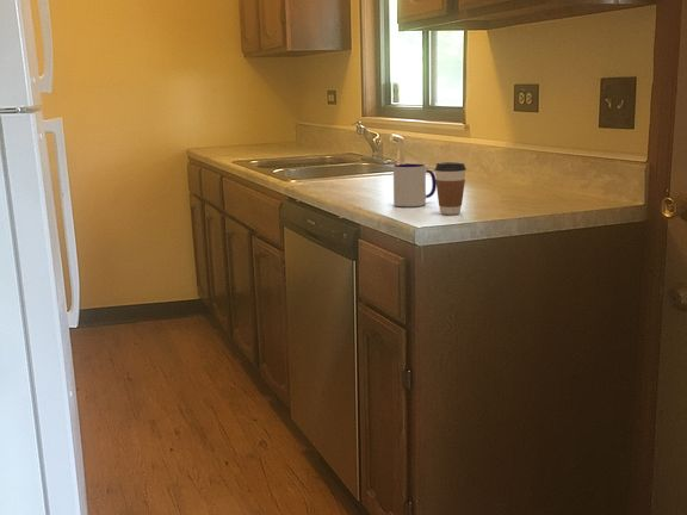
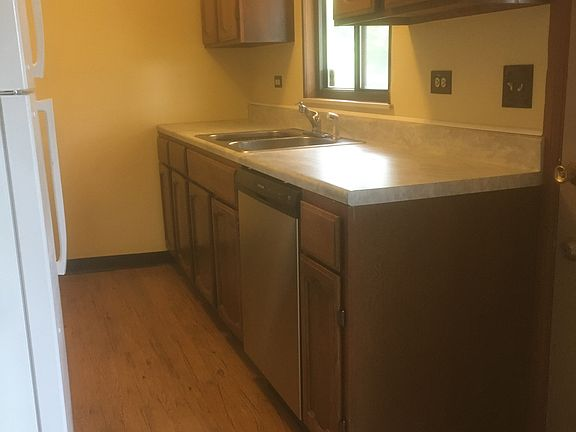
- mug [392,163,437,207]
- coffee cup [433,161,468,216]
